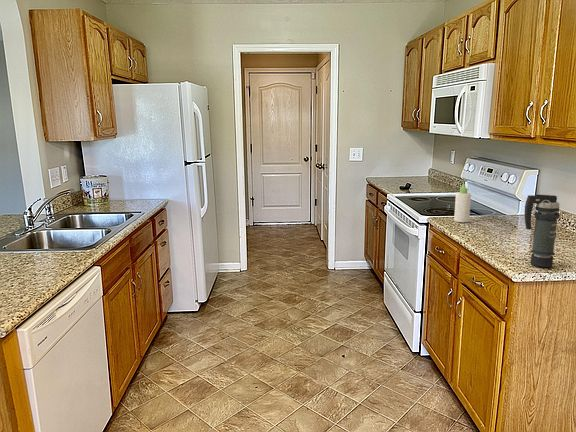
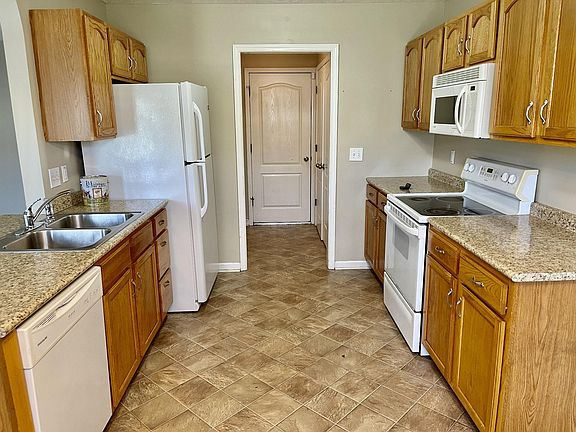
- smoke grenade [524,193,560,268]
- bottle [453,180,472,223]
